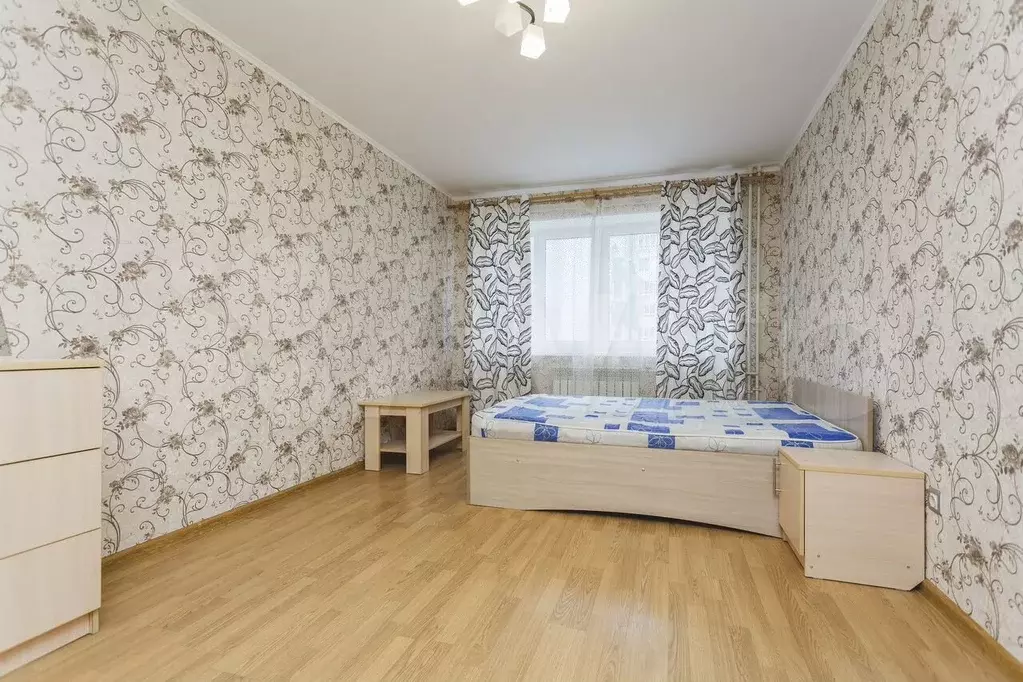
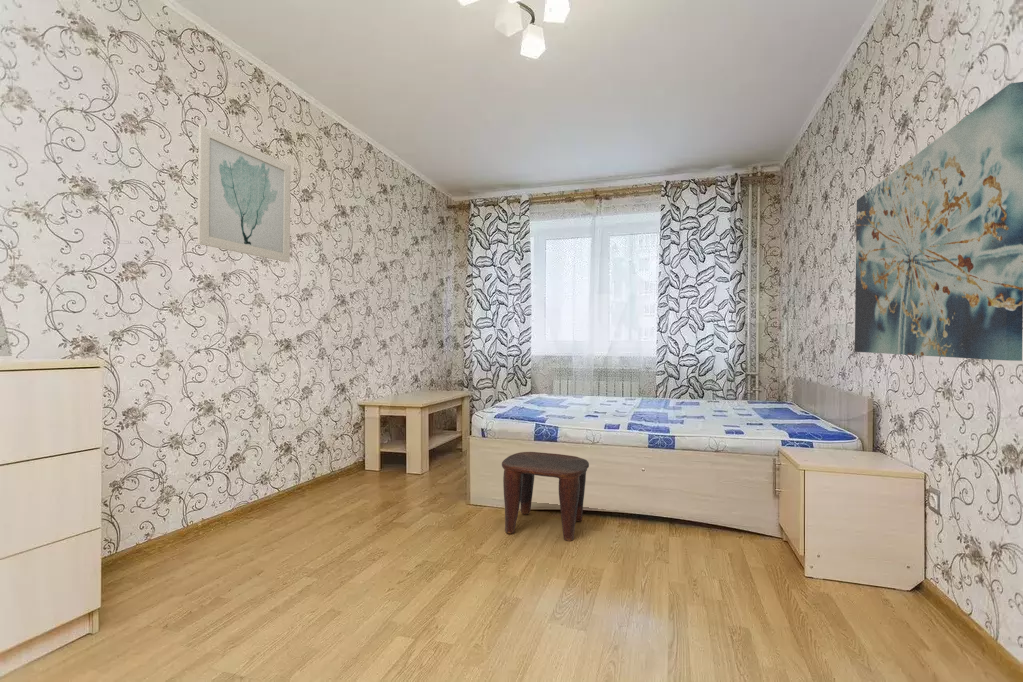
+ wall art [854,81,1023,362]
+ stool [501,451,590,542]
+ wall art [197,123,292,263]
